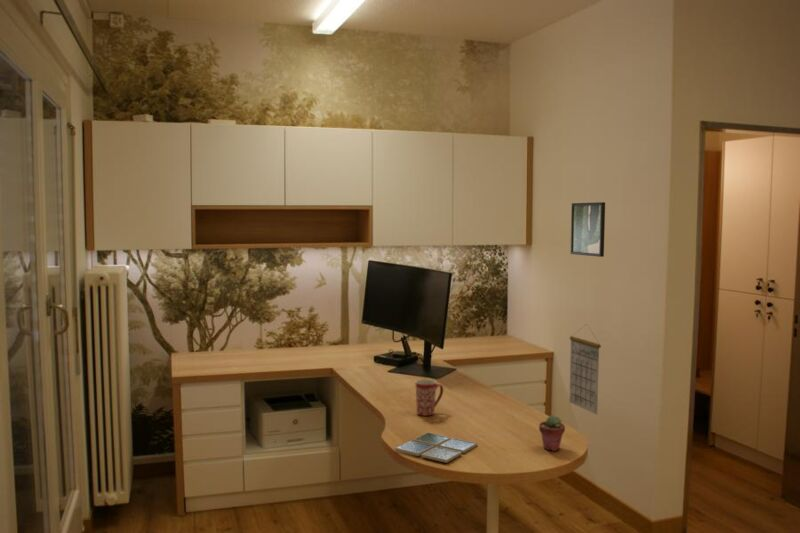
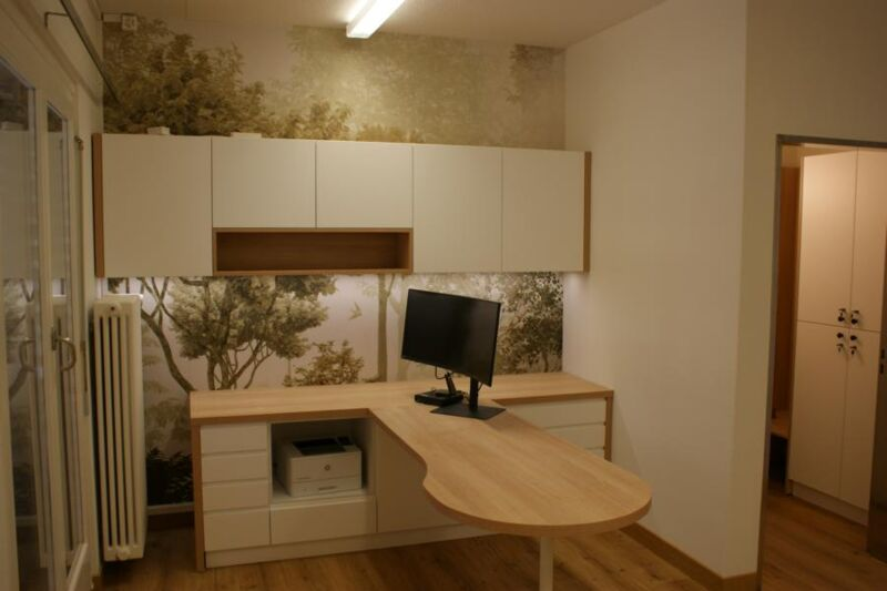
- drink coaster [394,432,478,464]
- potted succulent [538,415,566,452]
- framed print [569,201,606,258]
- mug [414,378,444,417]
- calendar [568,325,602,416]
